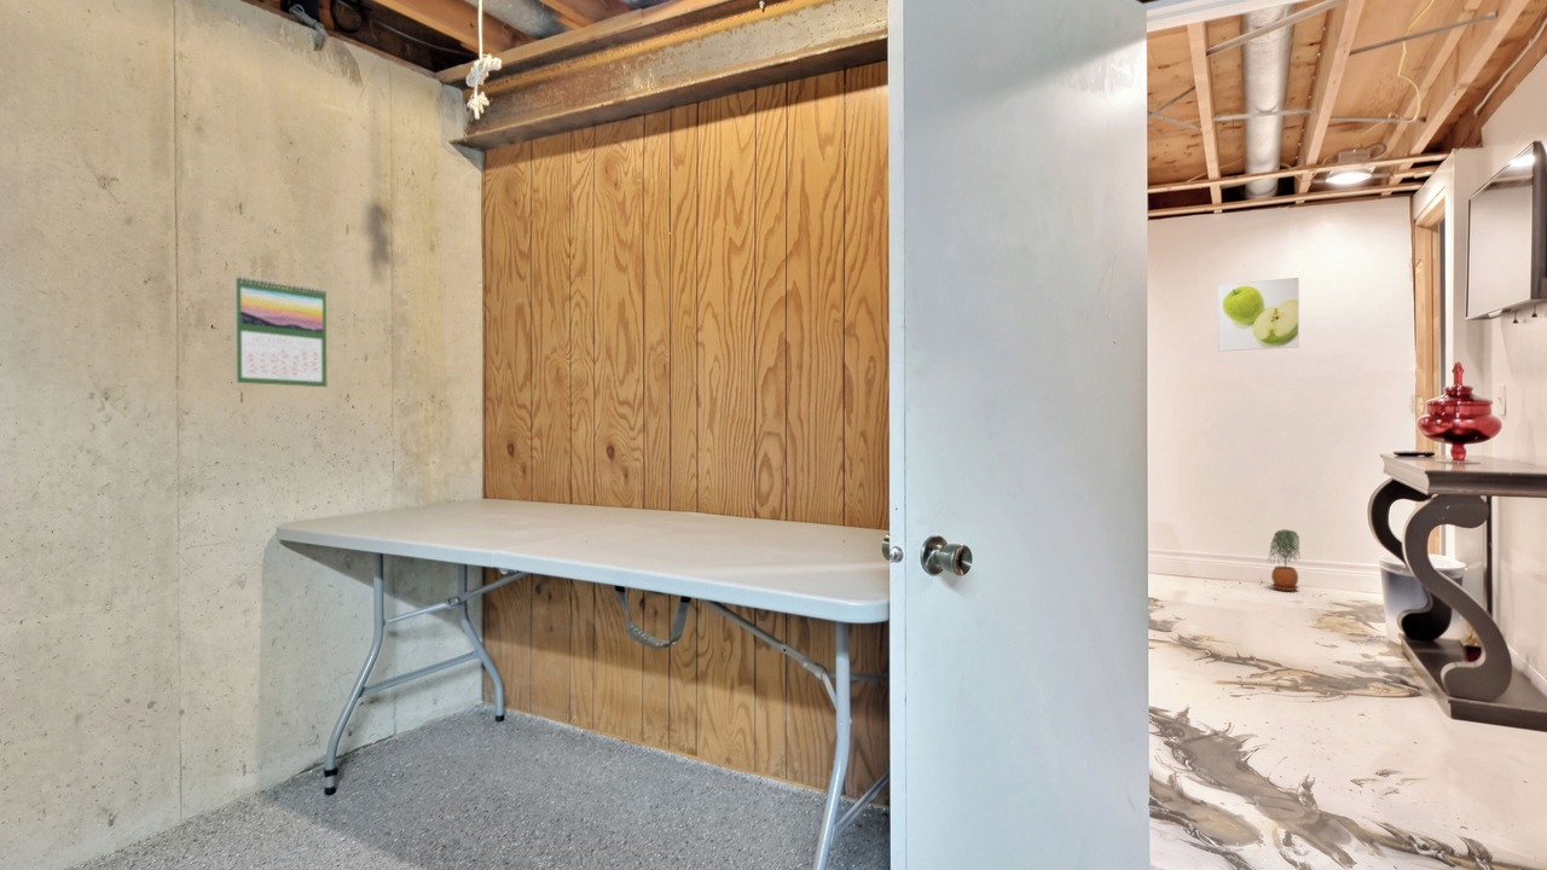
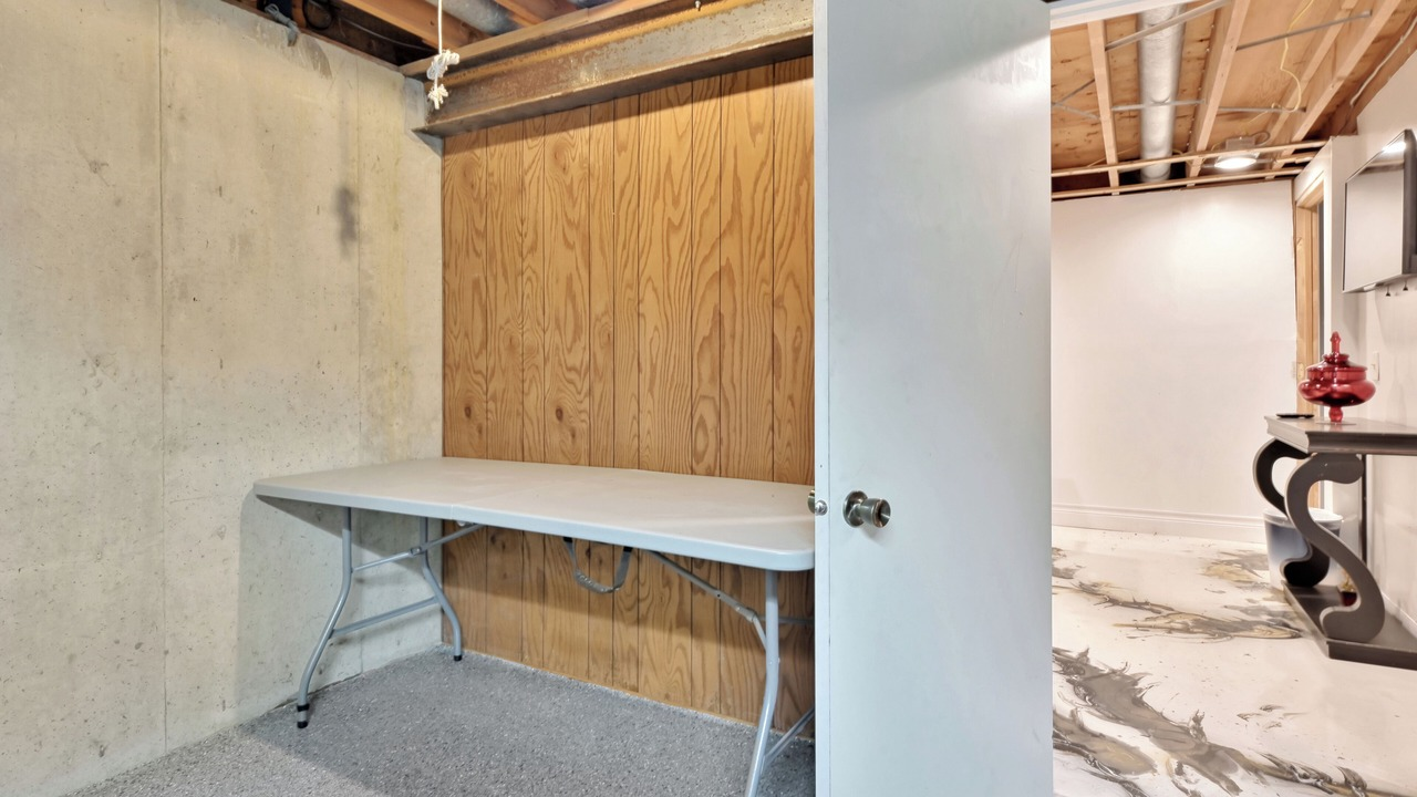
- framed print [1217,277,1300,353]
- potted plant [1267,528,1302,592]
- calendar [234,274,328,388]
